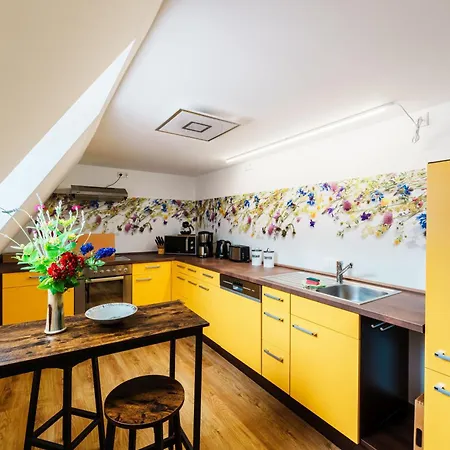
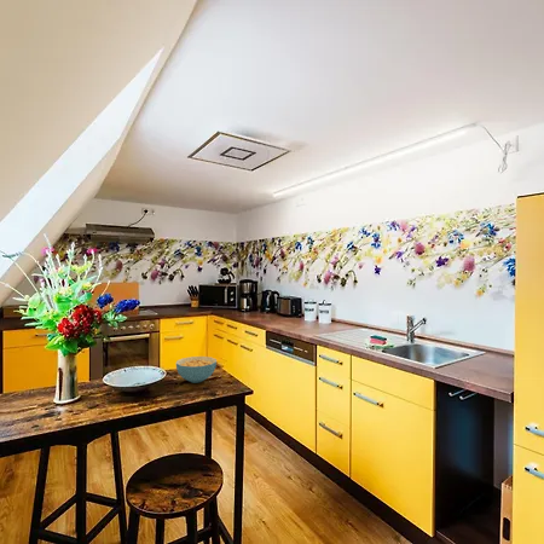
+ cereal bowl [175,355,218,384]
